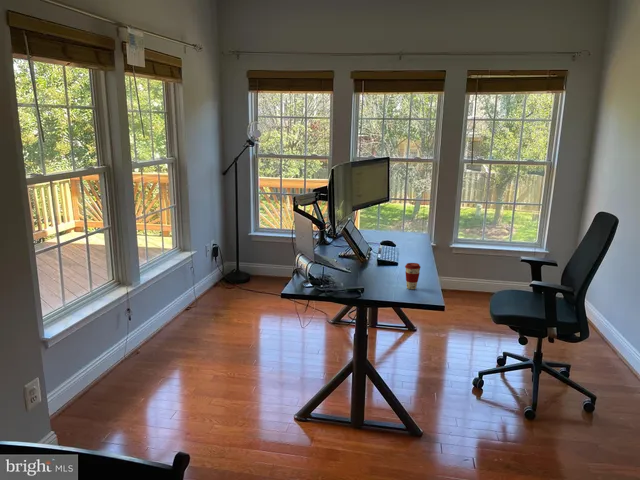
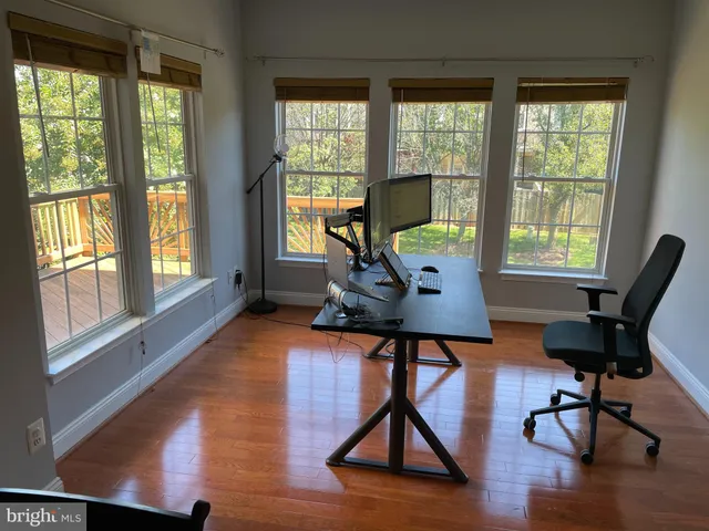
- coffee cup [404,262,422,290]
